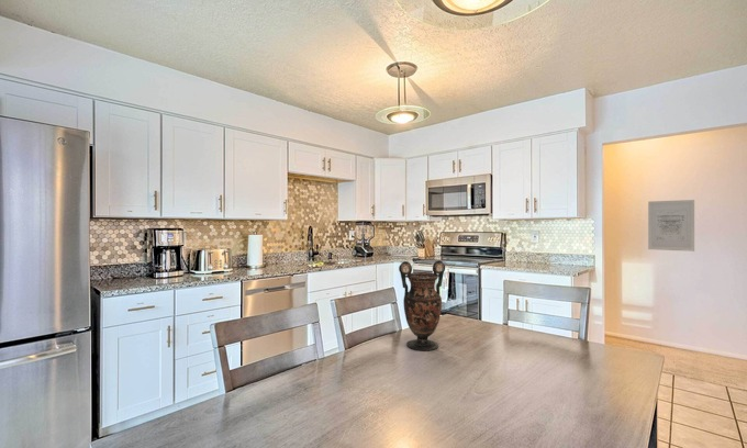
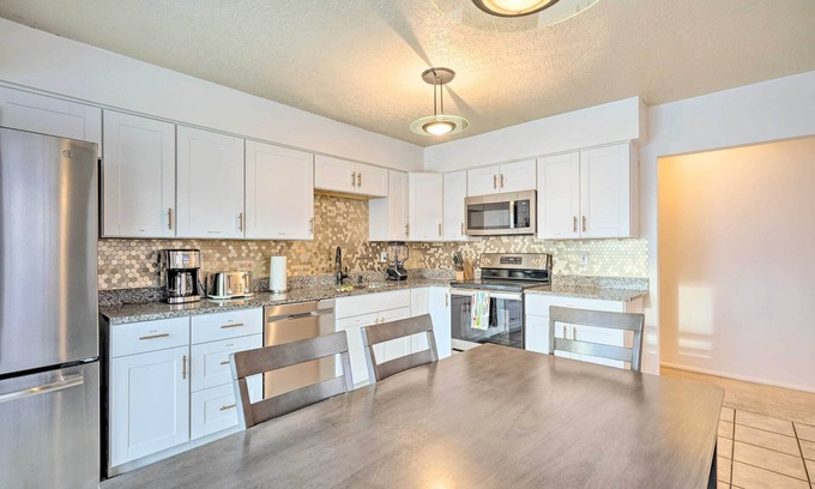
- wall art [647,199,695,253]
- vase [398,259,446,351]
